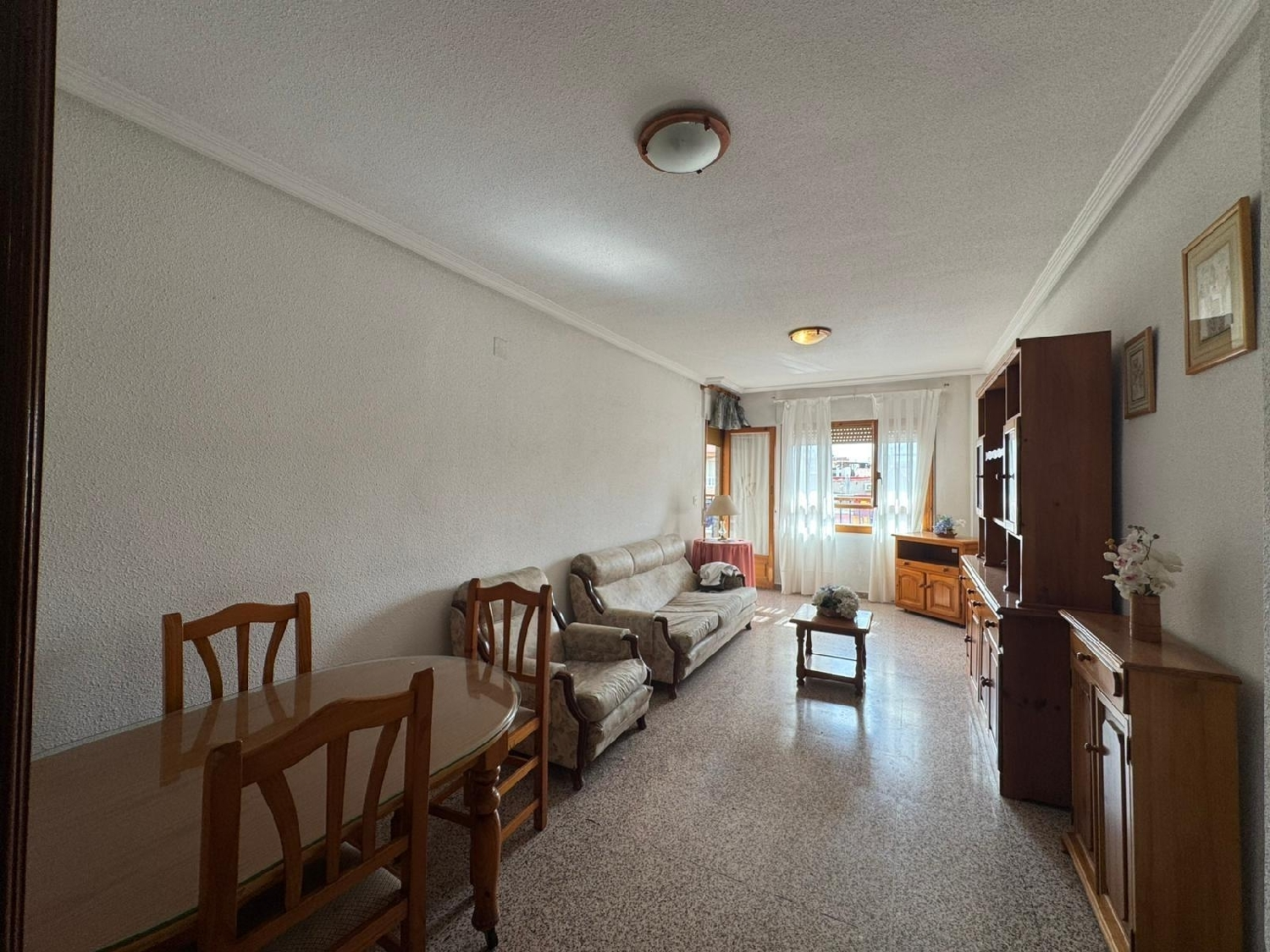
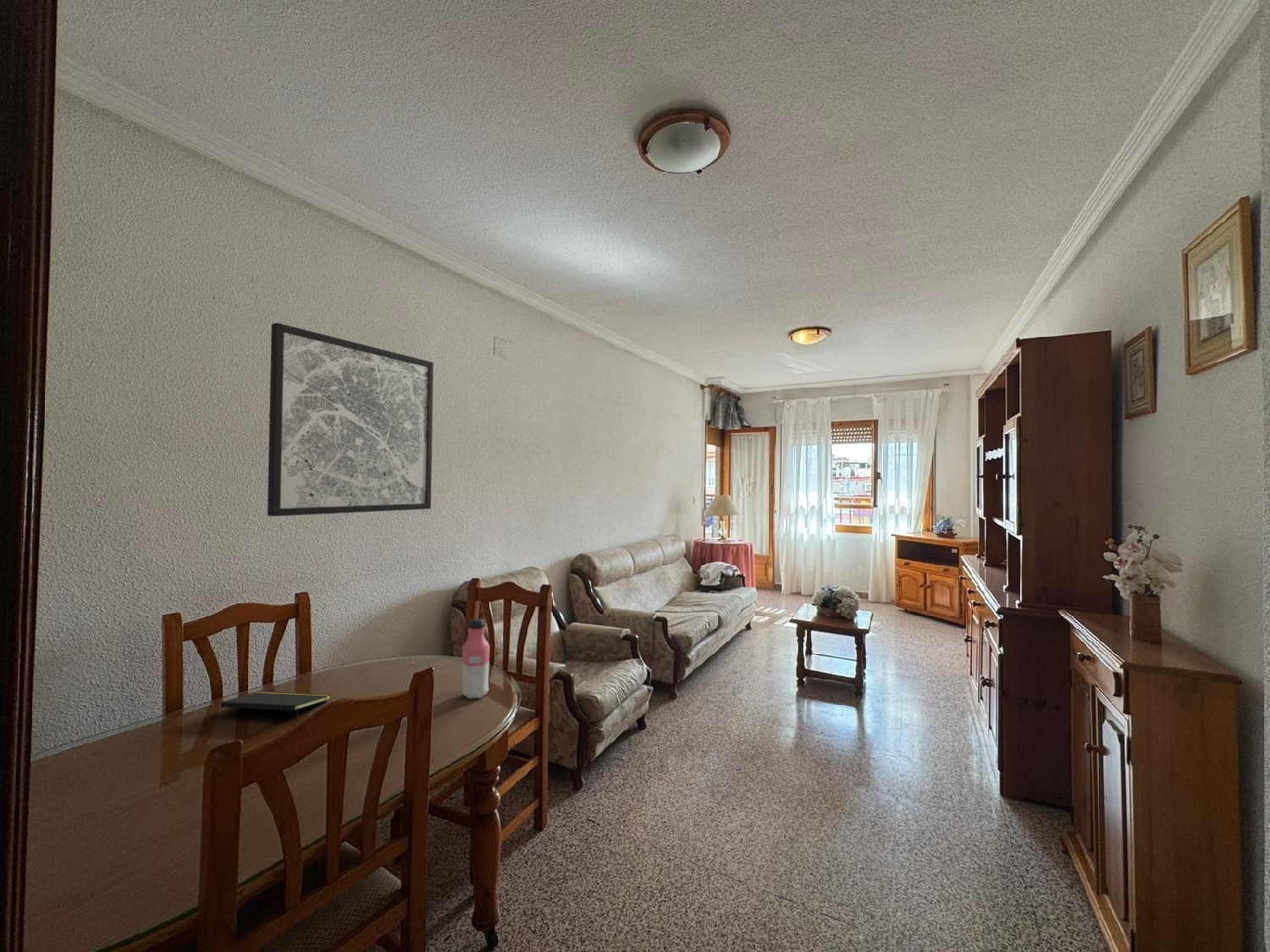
+ water bottle [461,618,490,700]
+ wall art [267,322,434,517]
+ notepad [220,691,332,722]
